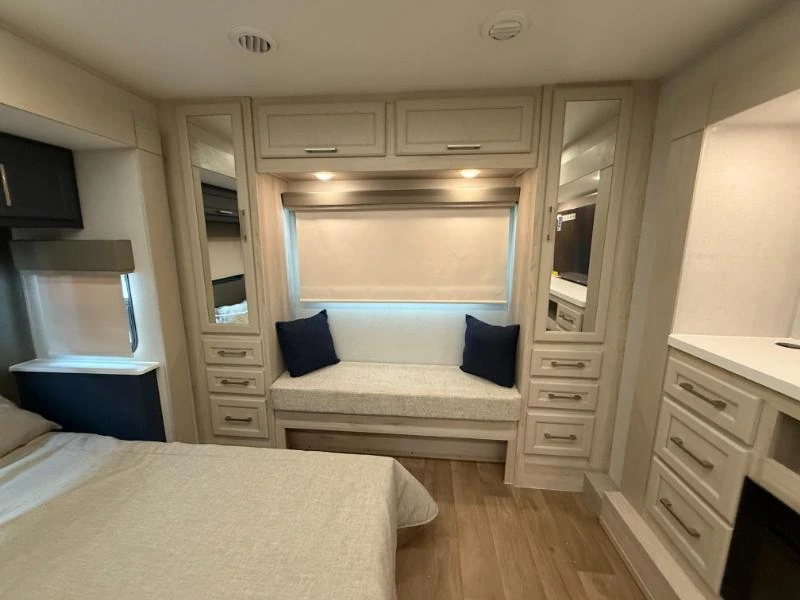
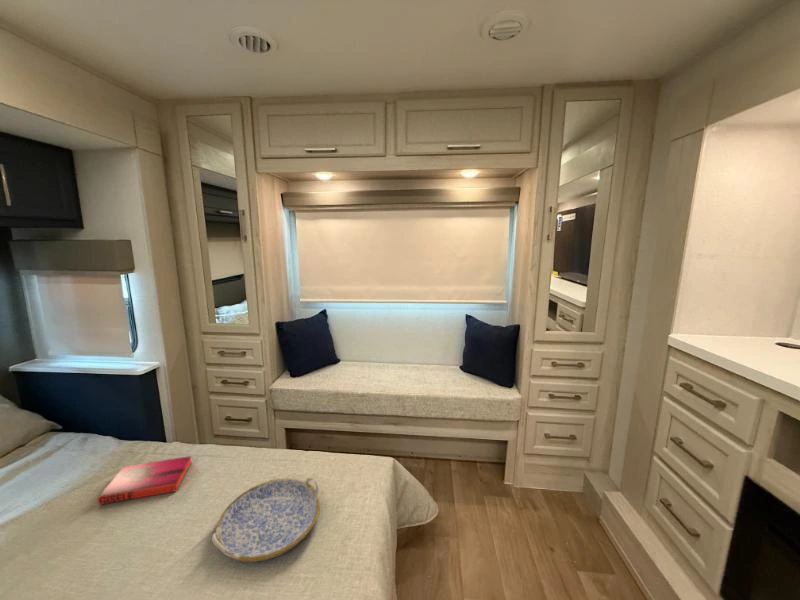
+ serving tray [211,477,322,563]
+ hardback book [97,455,193,506]
